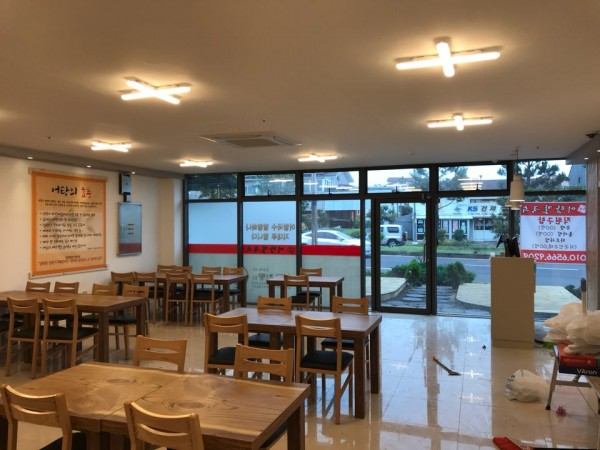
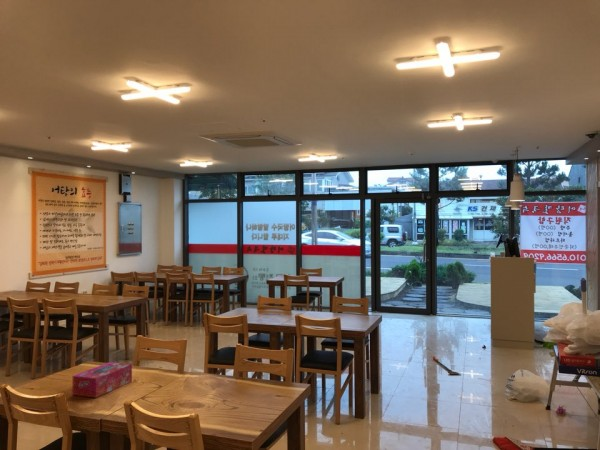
+ tissue box [71,361,133,399]
